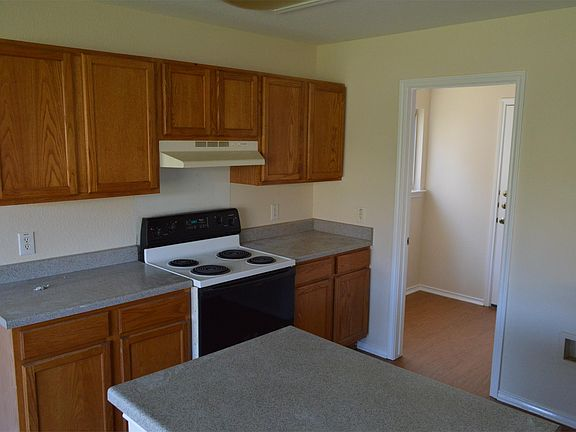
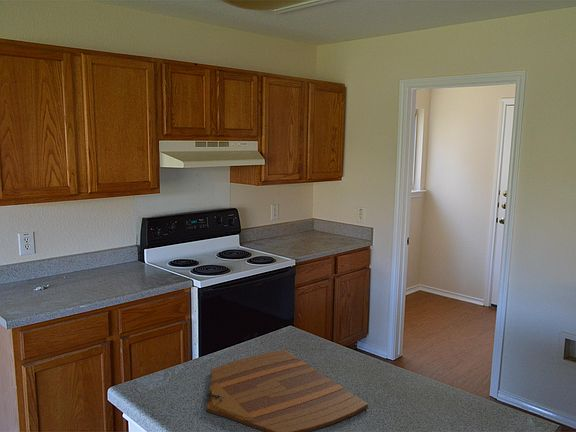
+ cutting board [205,349,369,432]
